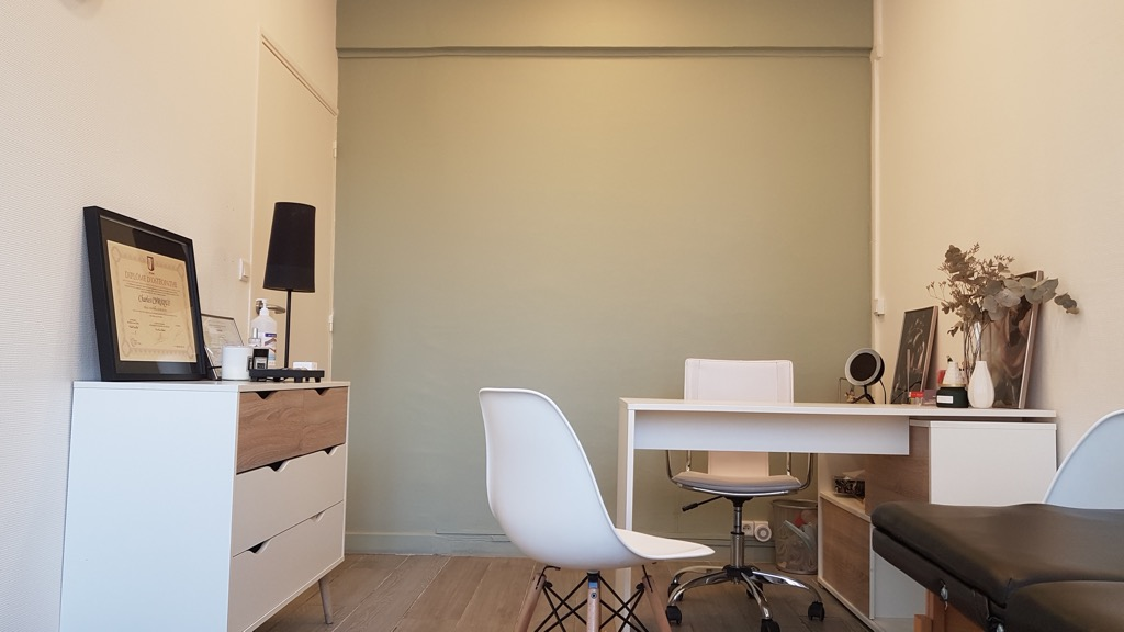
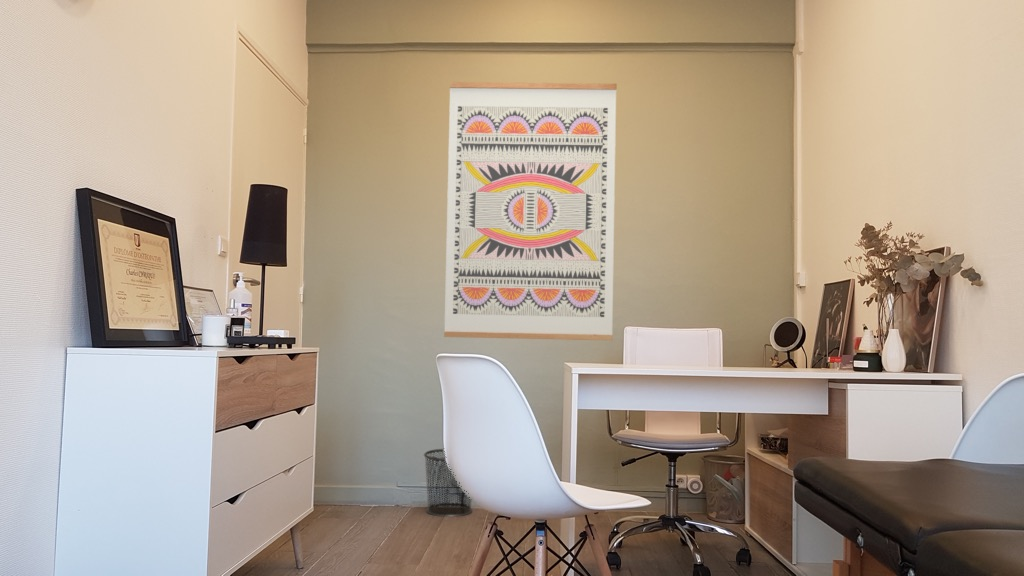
+ wall art [443,81,618,342]
+ waste bin [423,448,473,518]
